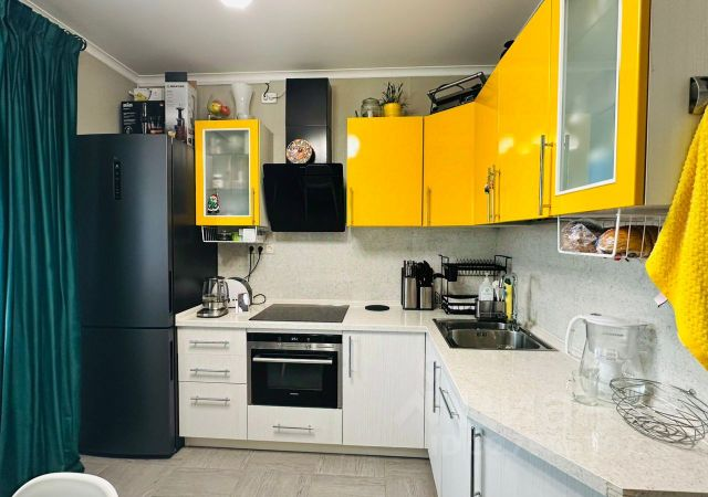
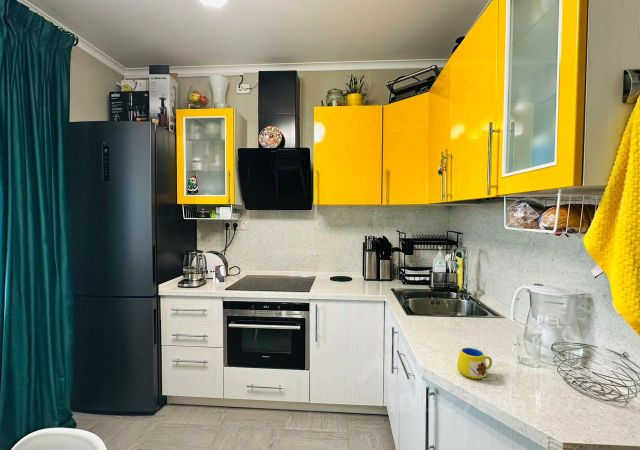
+ mug [456,347,497,381]
